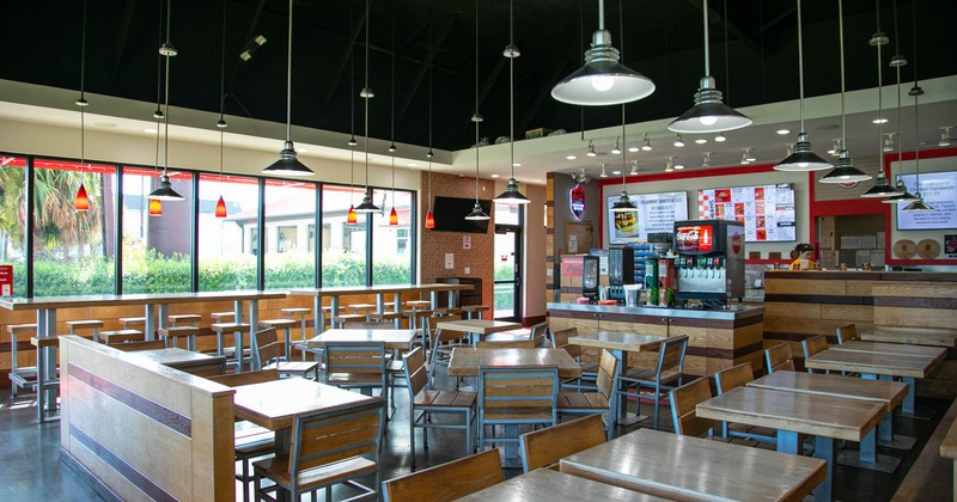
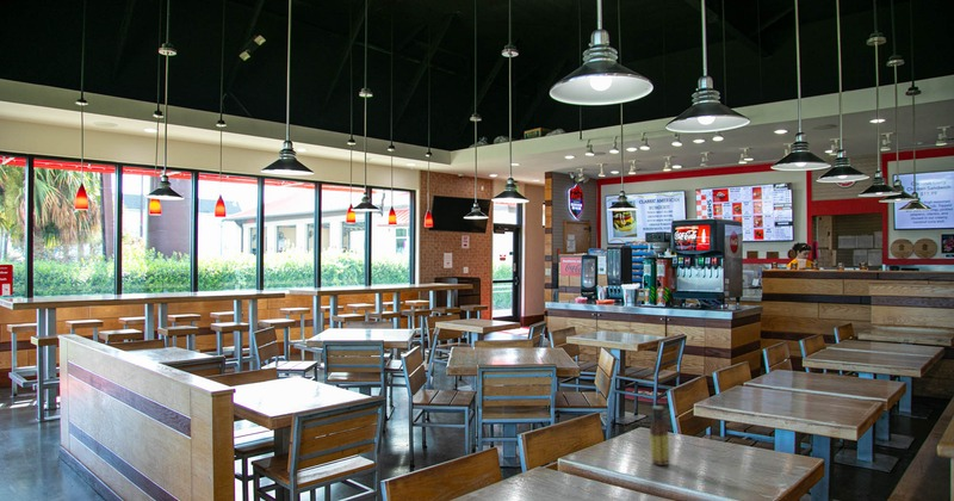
+ sauce bottle [649,404,670,466]
